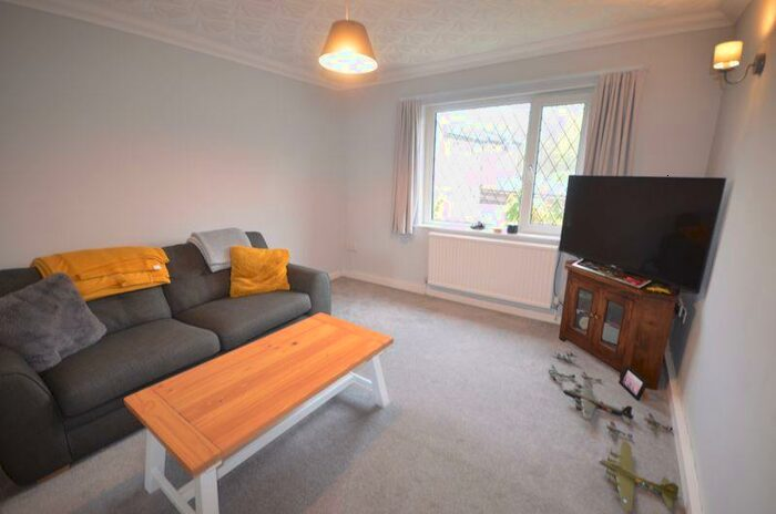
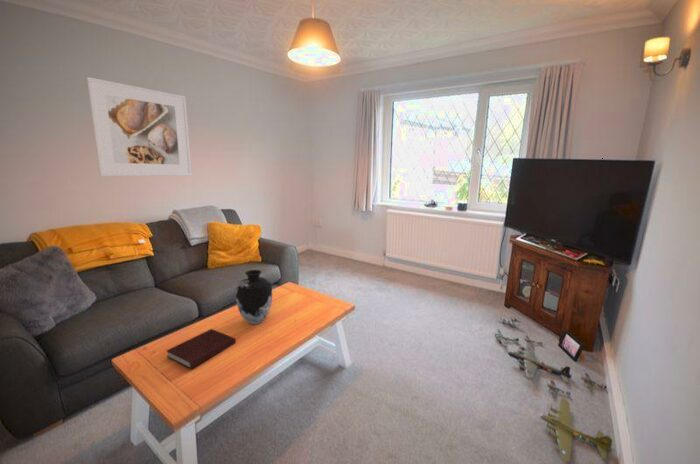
+ vase [235,269,273,325]
+ notebook [166,328,236,370]
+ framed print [86,76,193,177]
